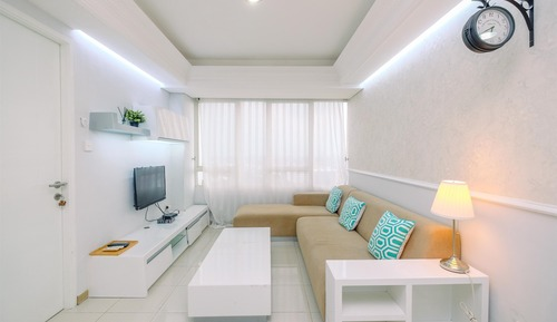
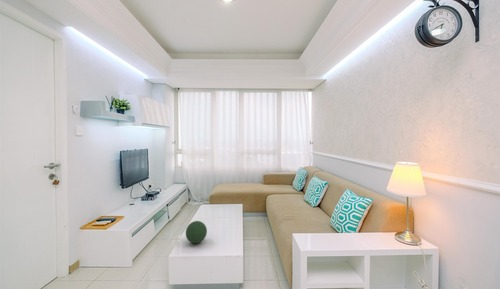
+ decorative orb [185,220,208,244]
